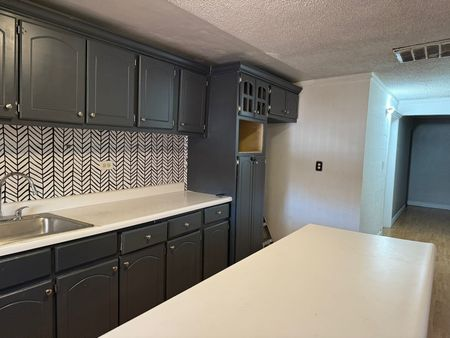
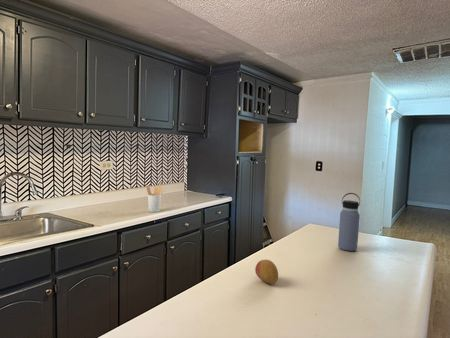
+ utensil holder [146,185,165,213]
+ fruit [254,259,279,285]
+ water bottle [337,192,361,252]
